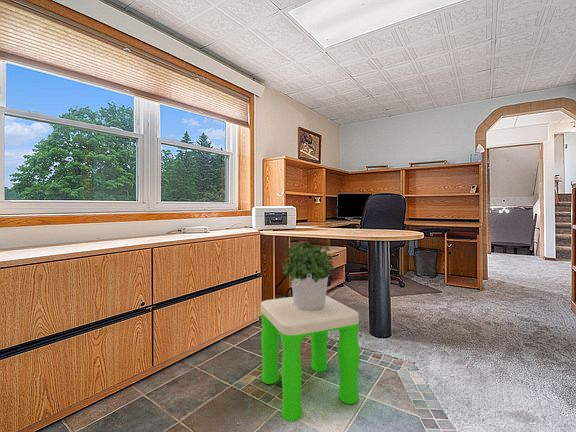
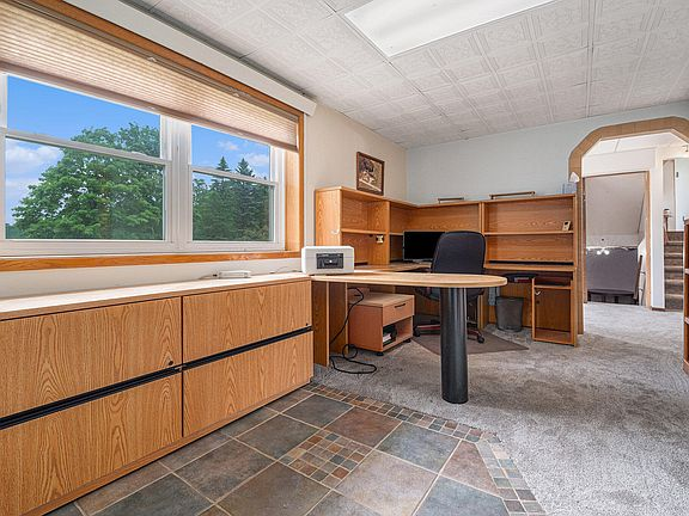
- potted plant [279,240,335,311]
- stool [260,295,361,423]
